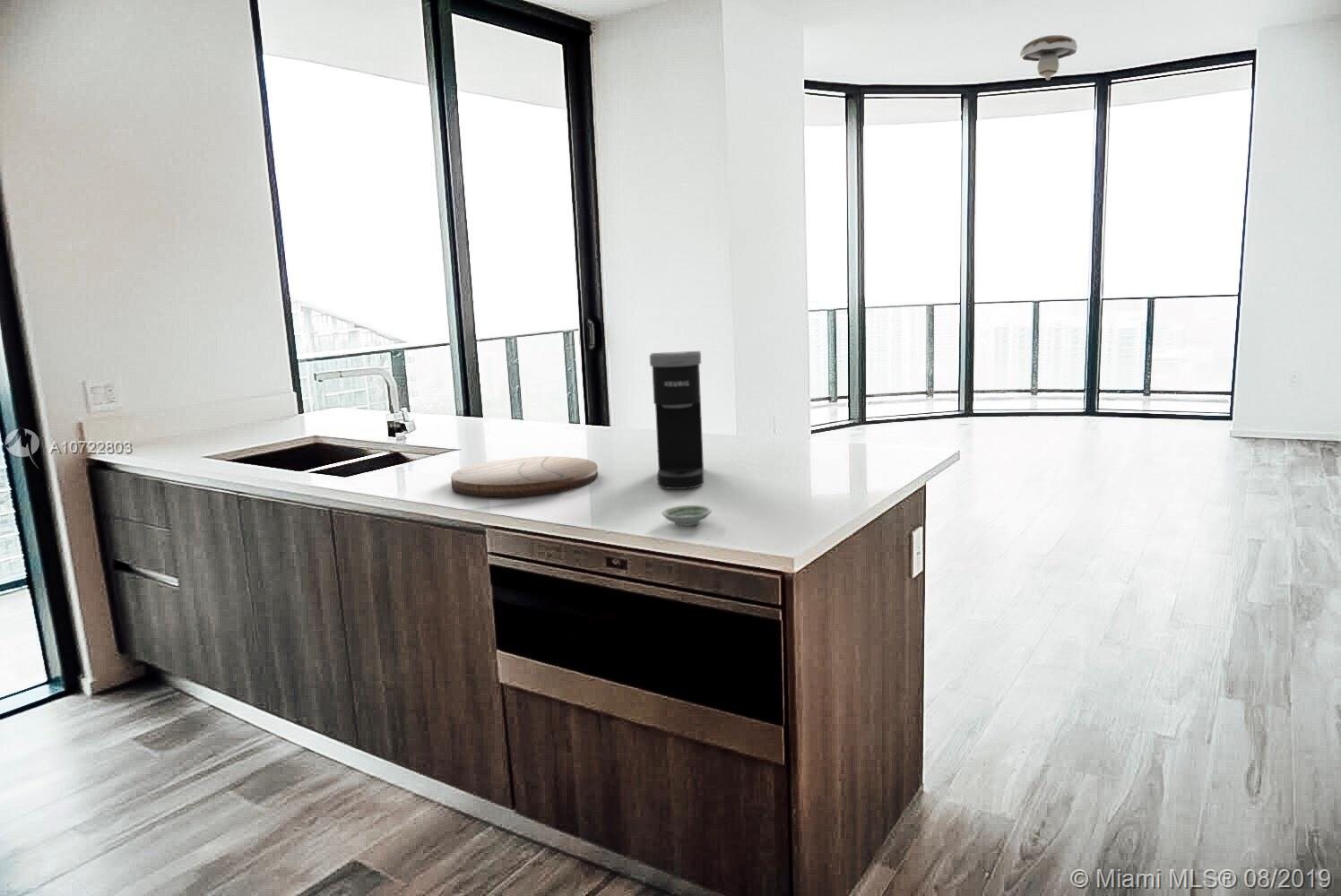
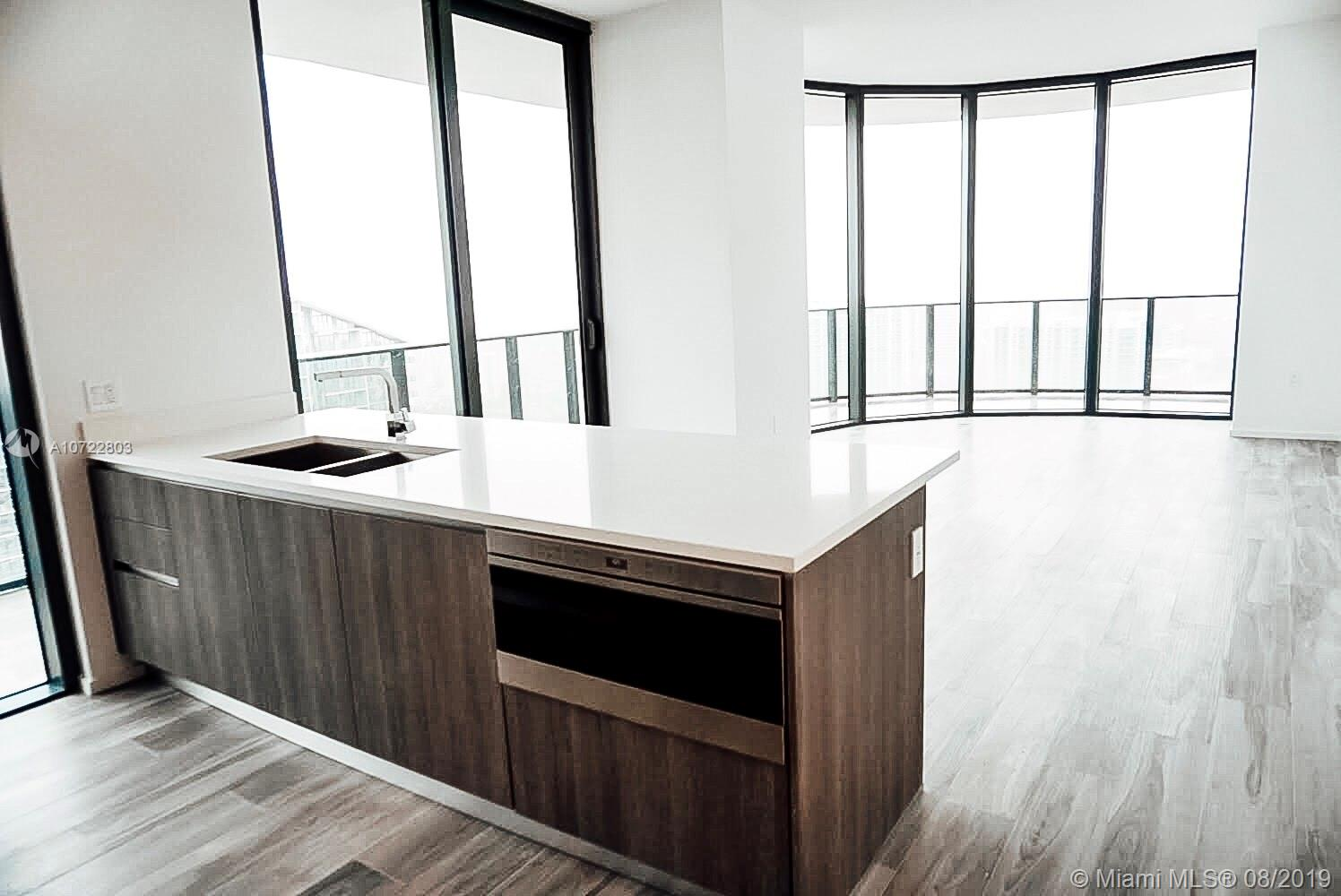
- coffee maker [649,350,705,490]
- saucer [661,504,712,527]
- cutting board [450,456,599,497]
- mushroom [1018,34,1078,81]
